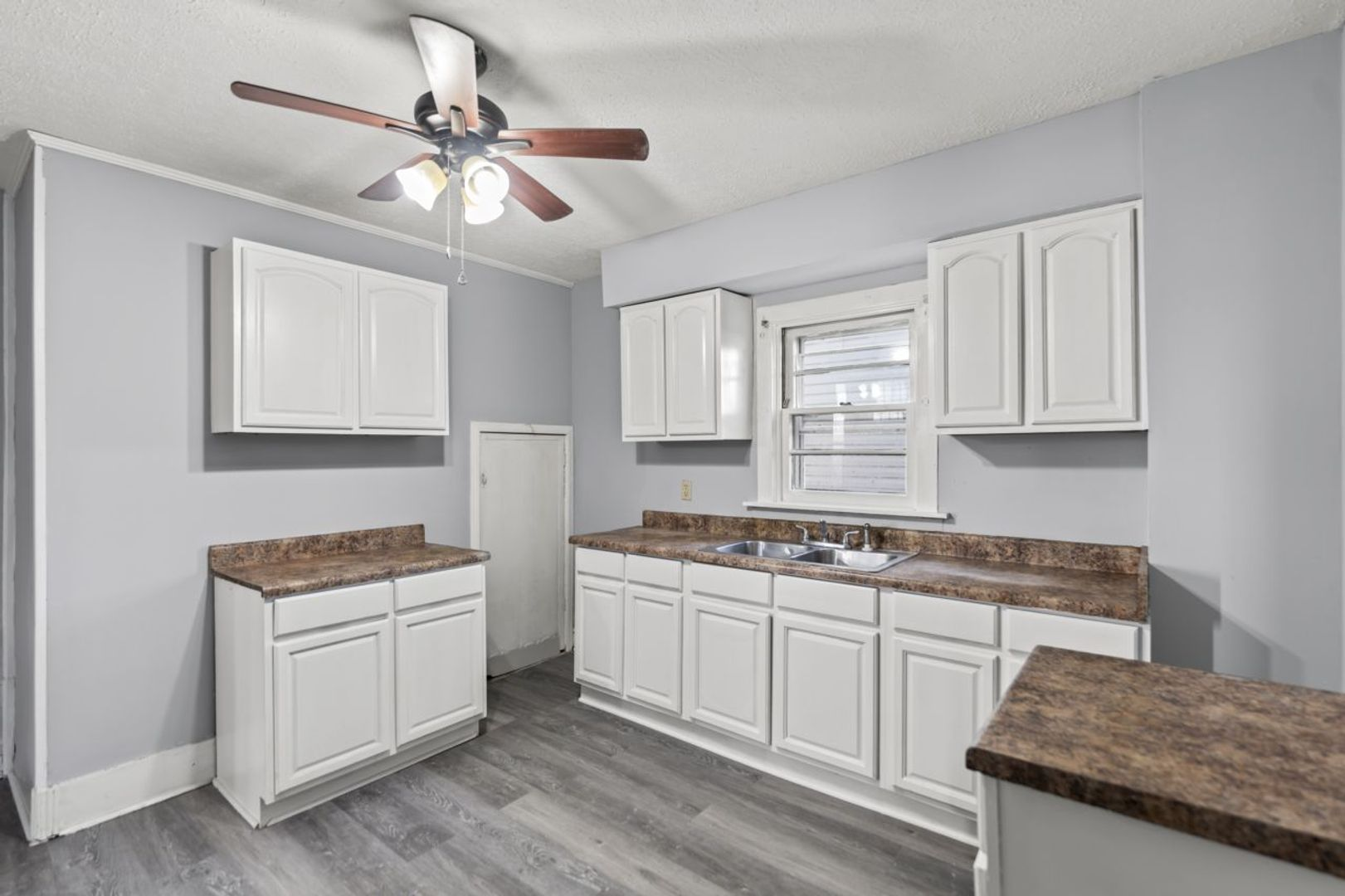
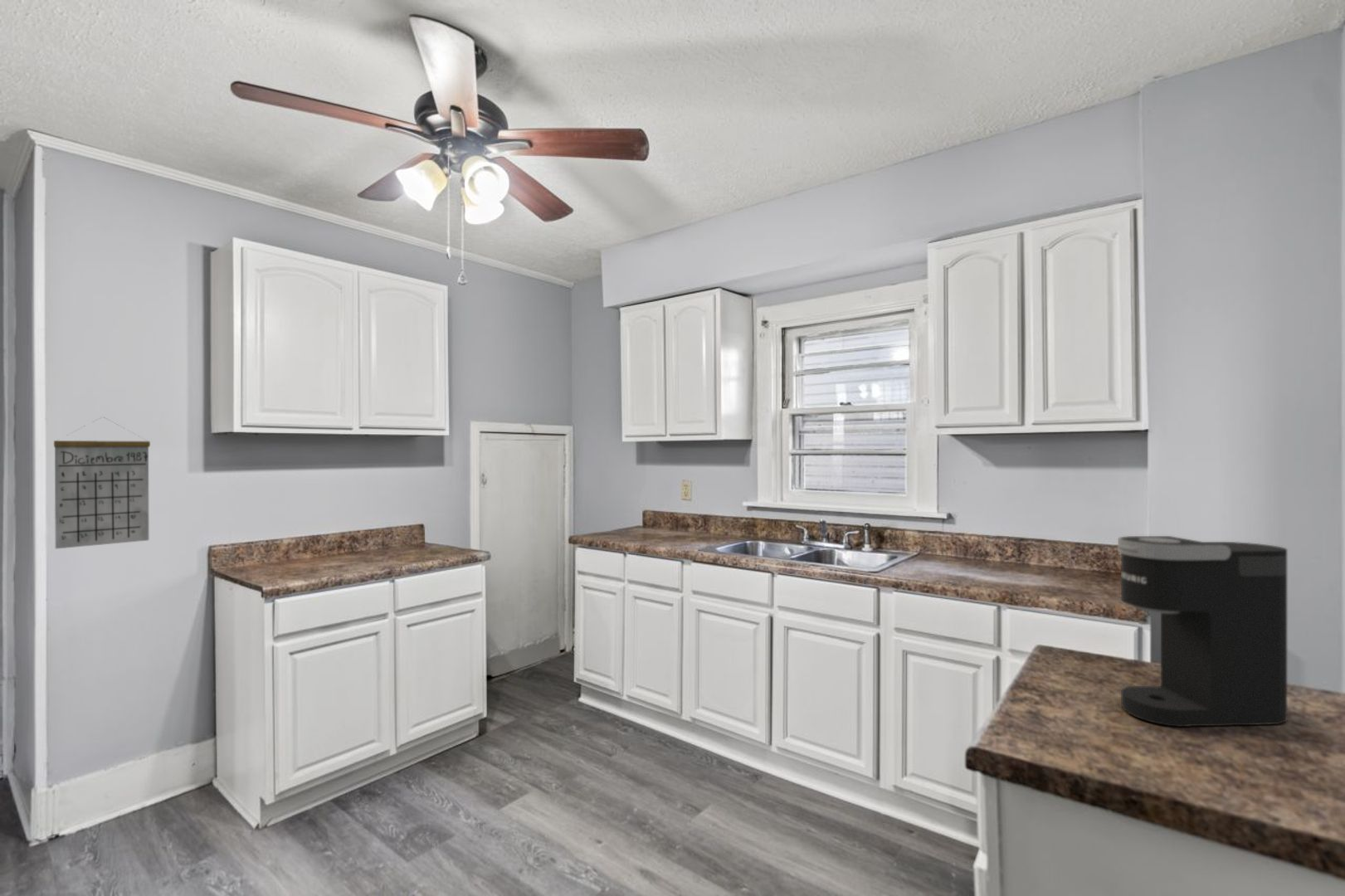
+ calendar [53,416,151,550]
+ coffee maker [1117,535,1288,728]
